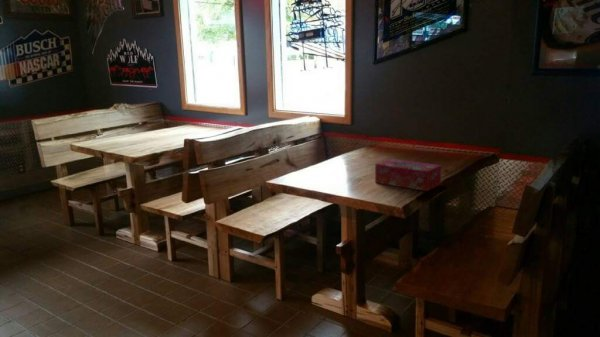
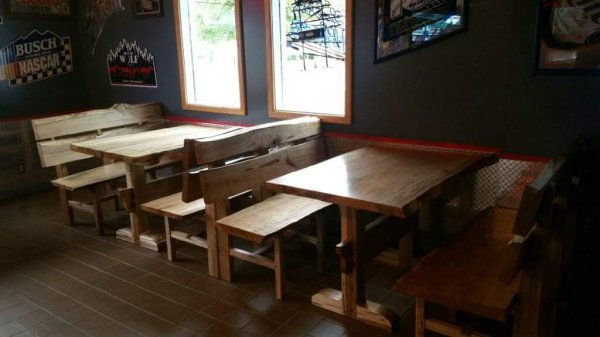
- tissue box [374,158,442,192]
